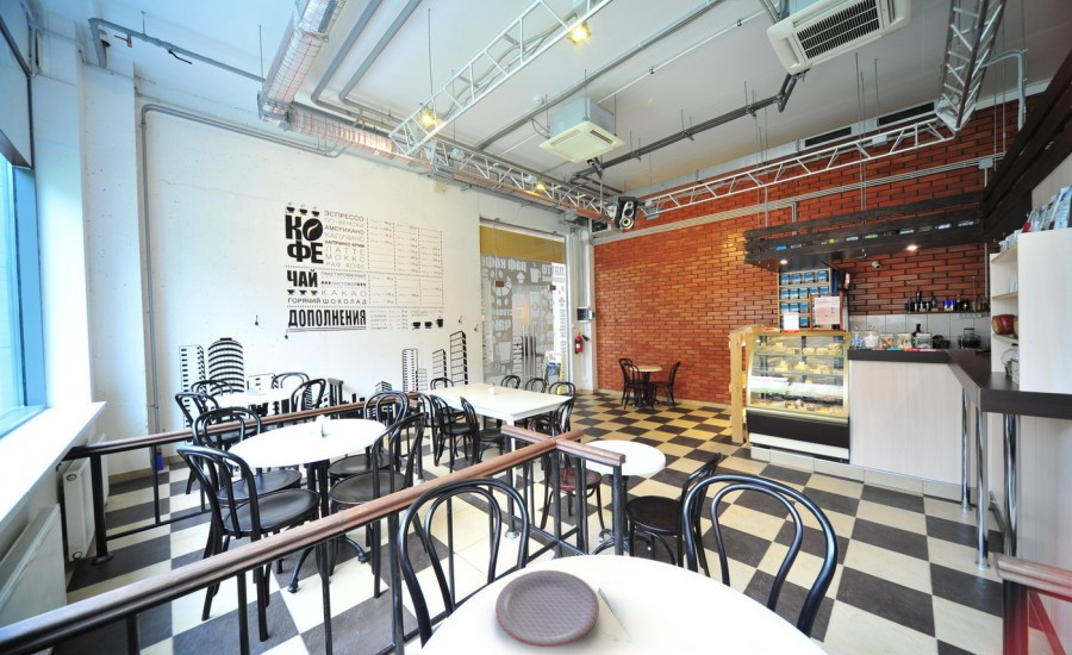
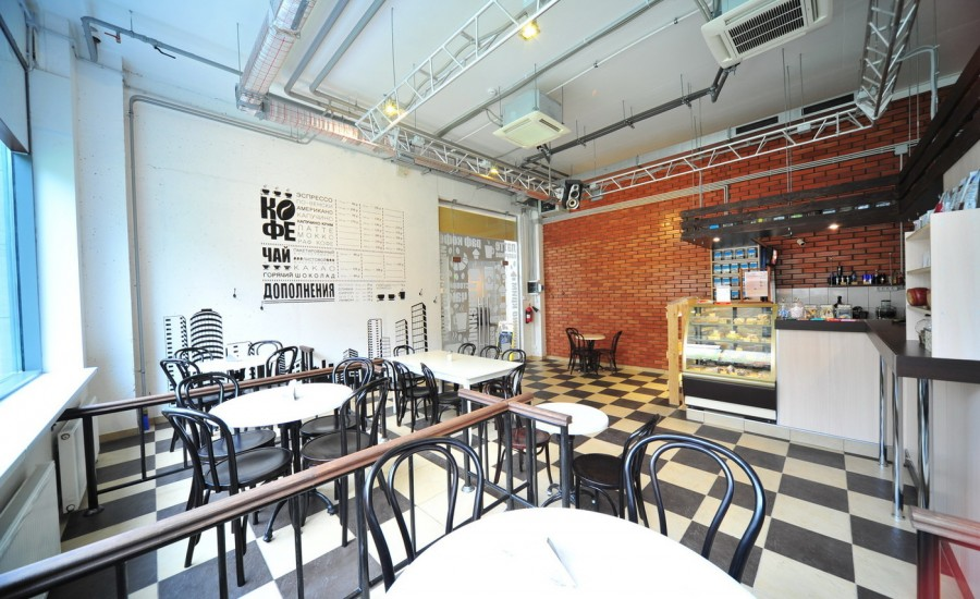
- plate [494,569,600,648]
